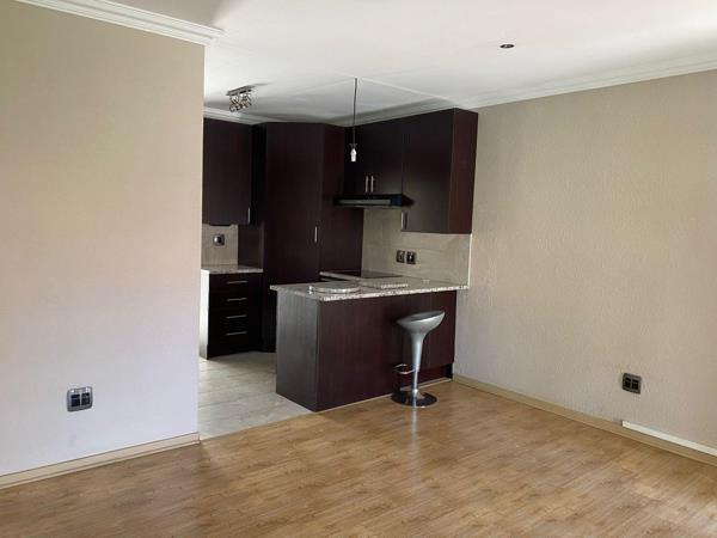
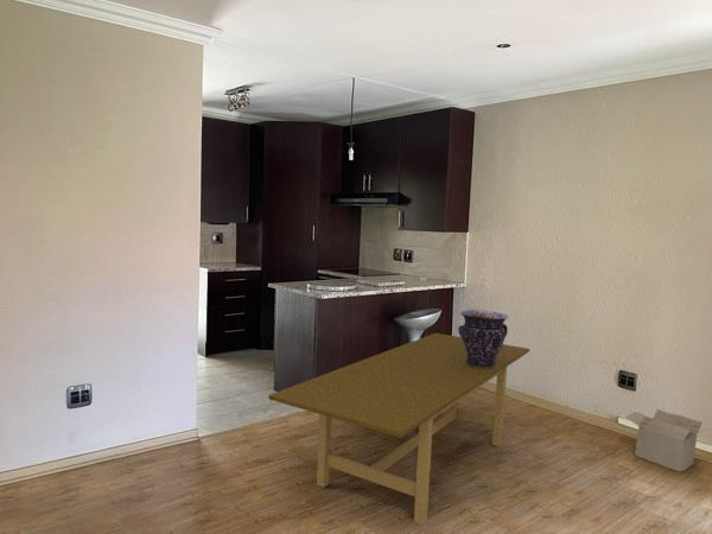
+ cardboard box [625,408,707,472]
+ vase [457,309,509,368]
+ dining table [267,332,530,526]
